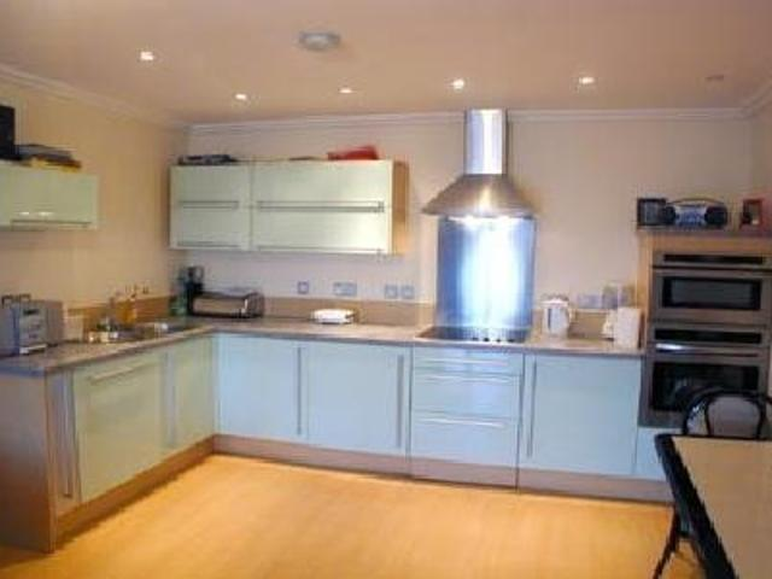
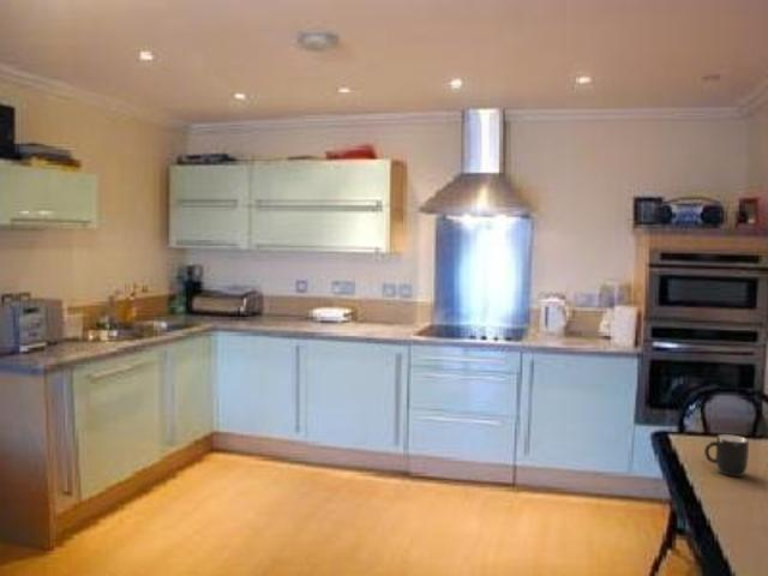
+ mug [703,433,750,478]
